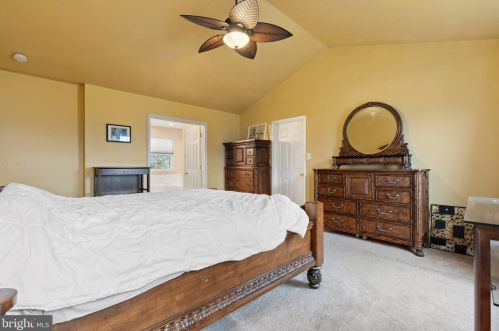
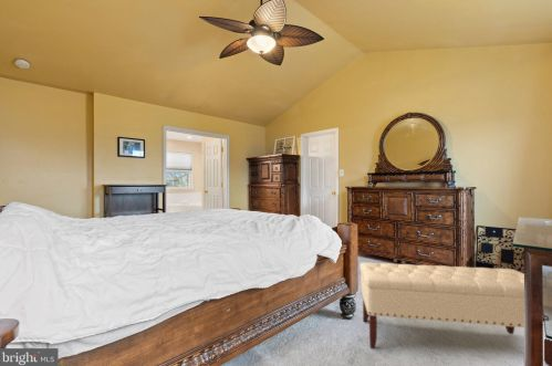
+ bench [358,261,552,366]
